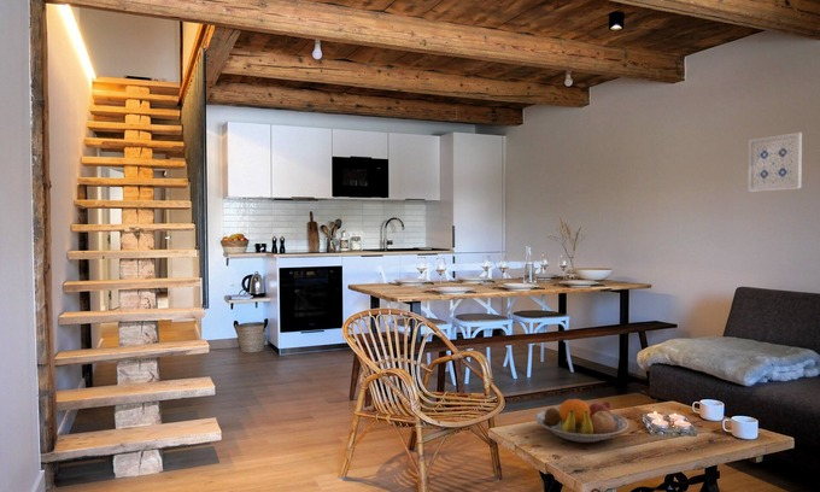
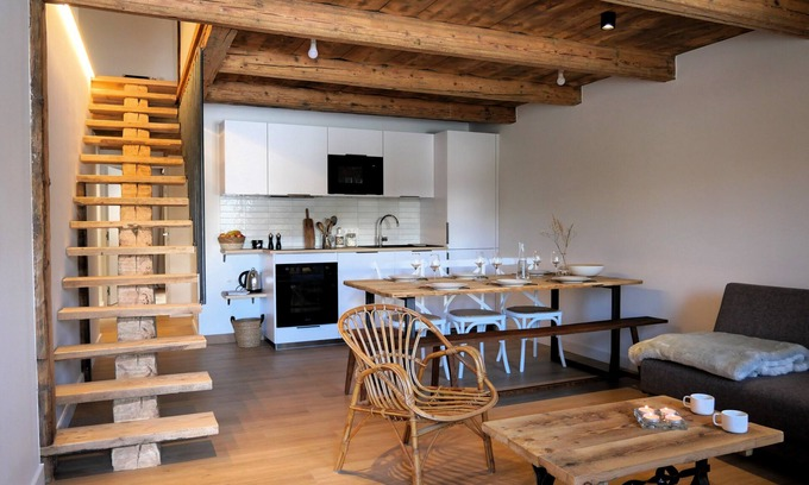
- wall art [748,131,803,193]
- fruit bowl [534,394,629,444]
